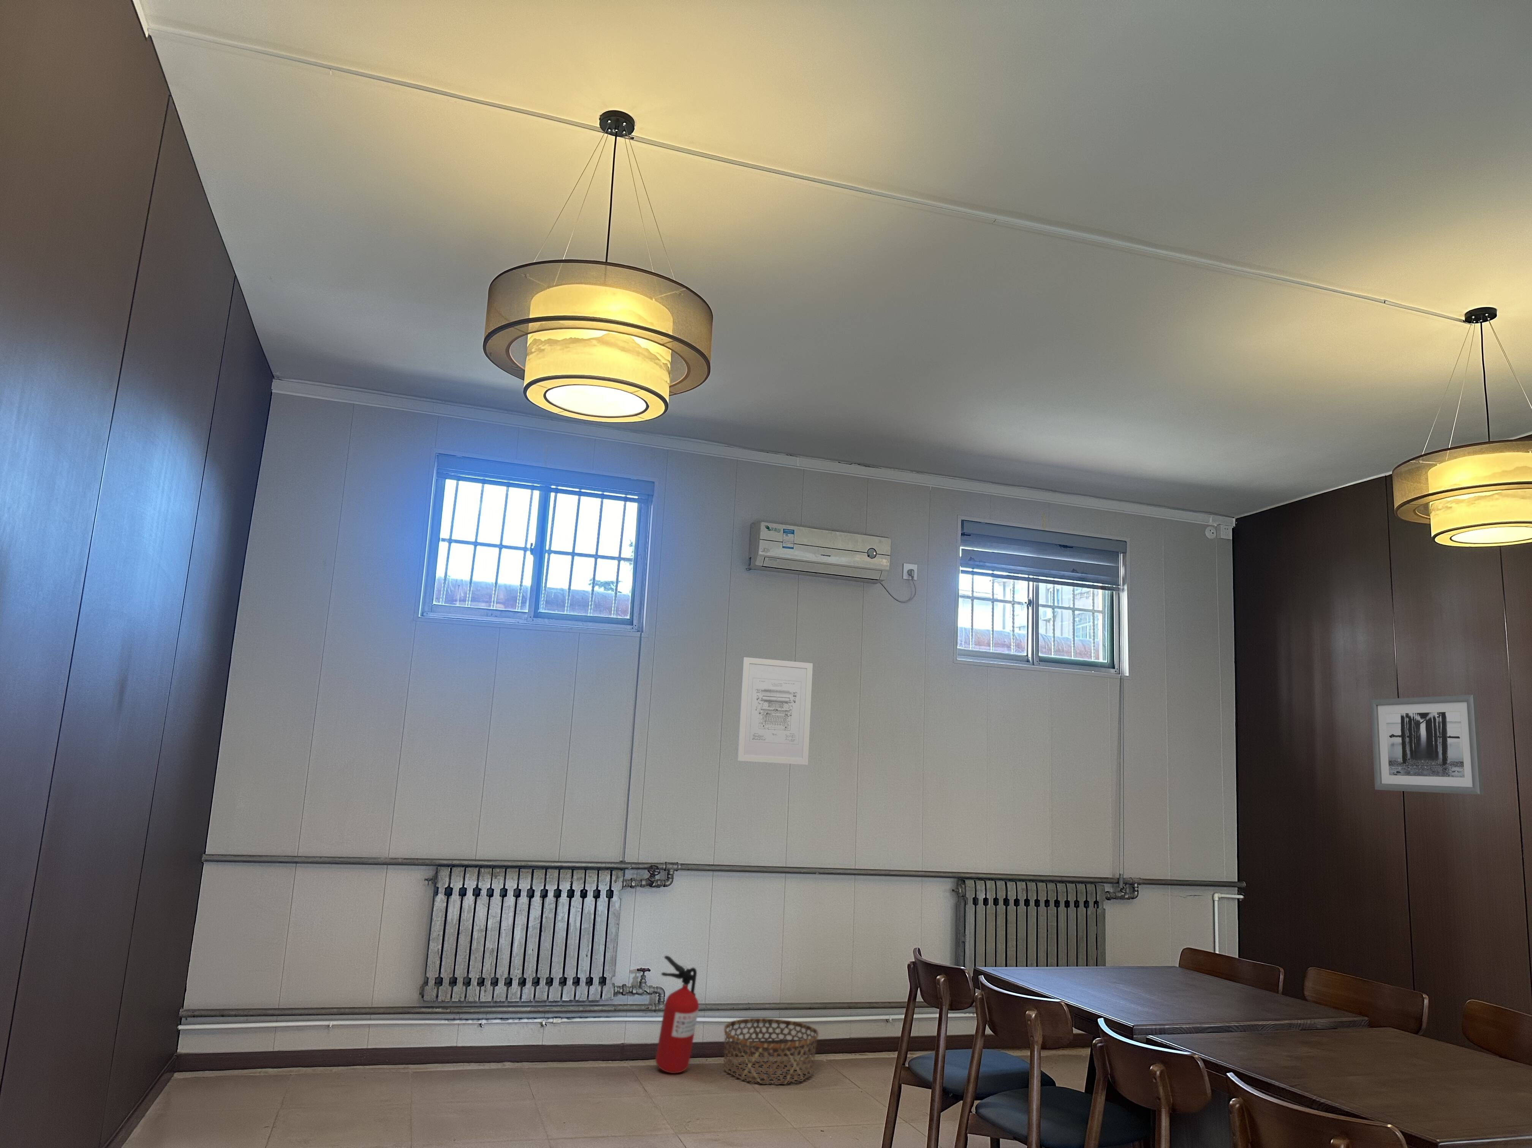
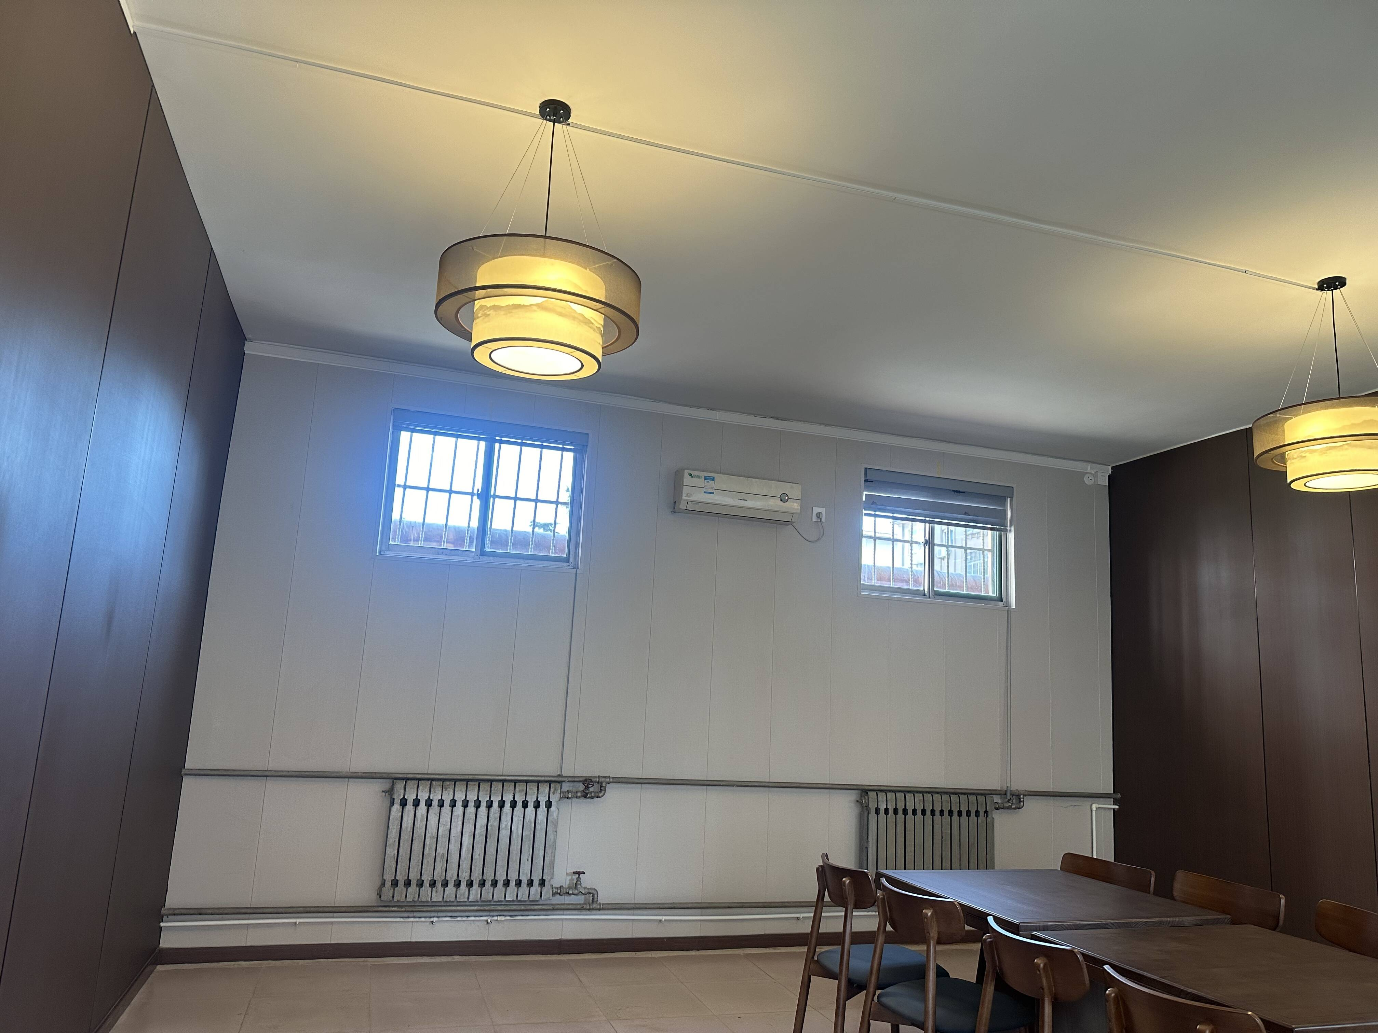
- wall art [1370,695,1484,795]
- wall art [737,657,813,765]
- fire extinguisher [655,955,700,1073]
- basket [723,1018,819,1085]
